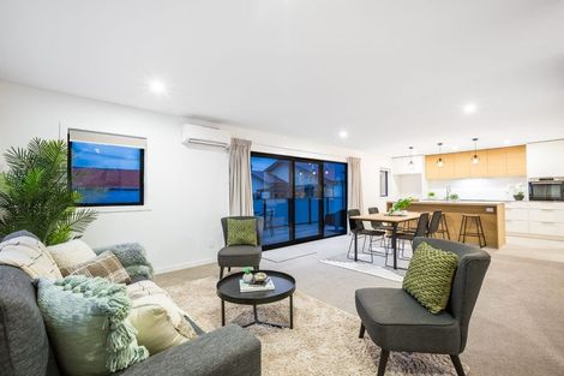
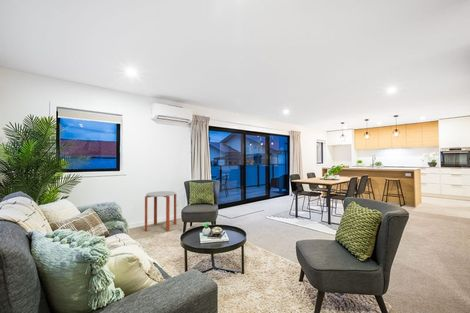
+ side table [144,190,177,232]
